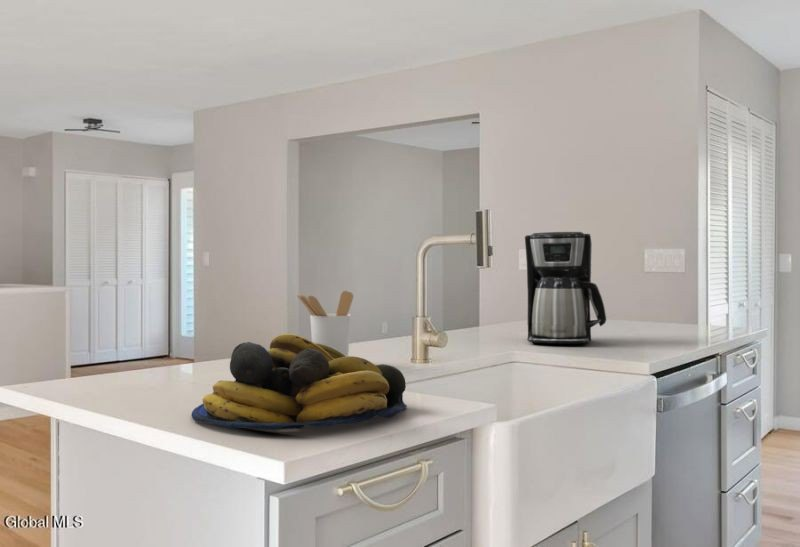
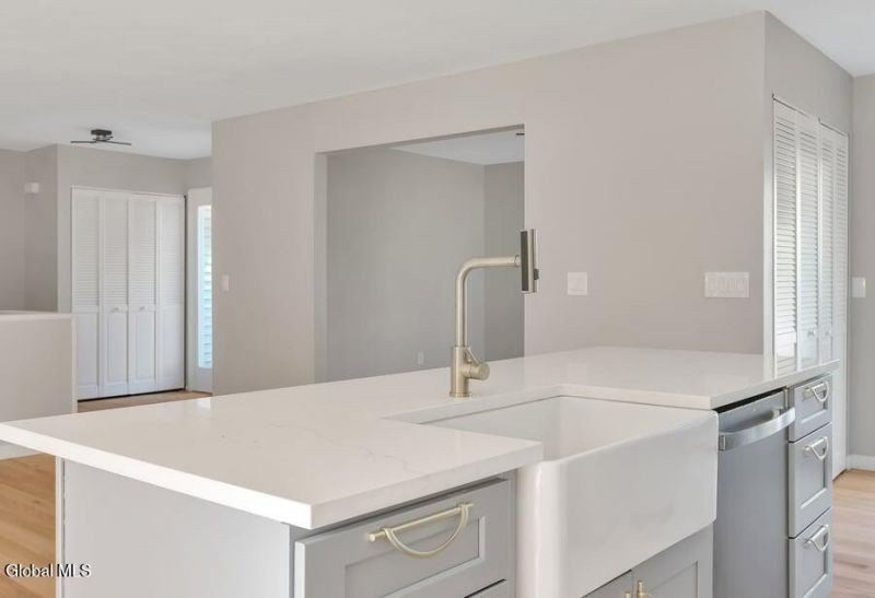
- coffee maker [524,231,607,345]
- utensil holder [296,290,354,357]
- fruit bowl [190,333,408,430]
